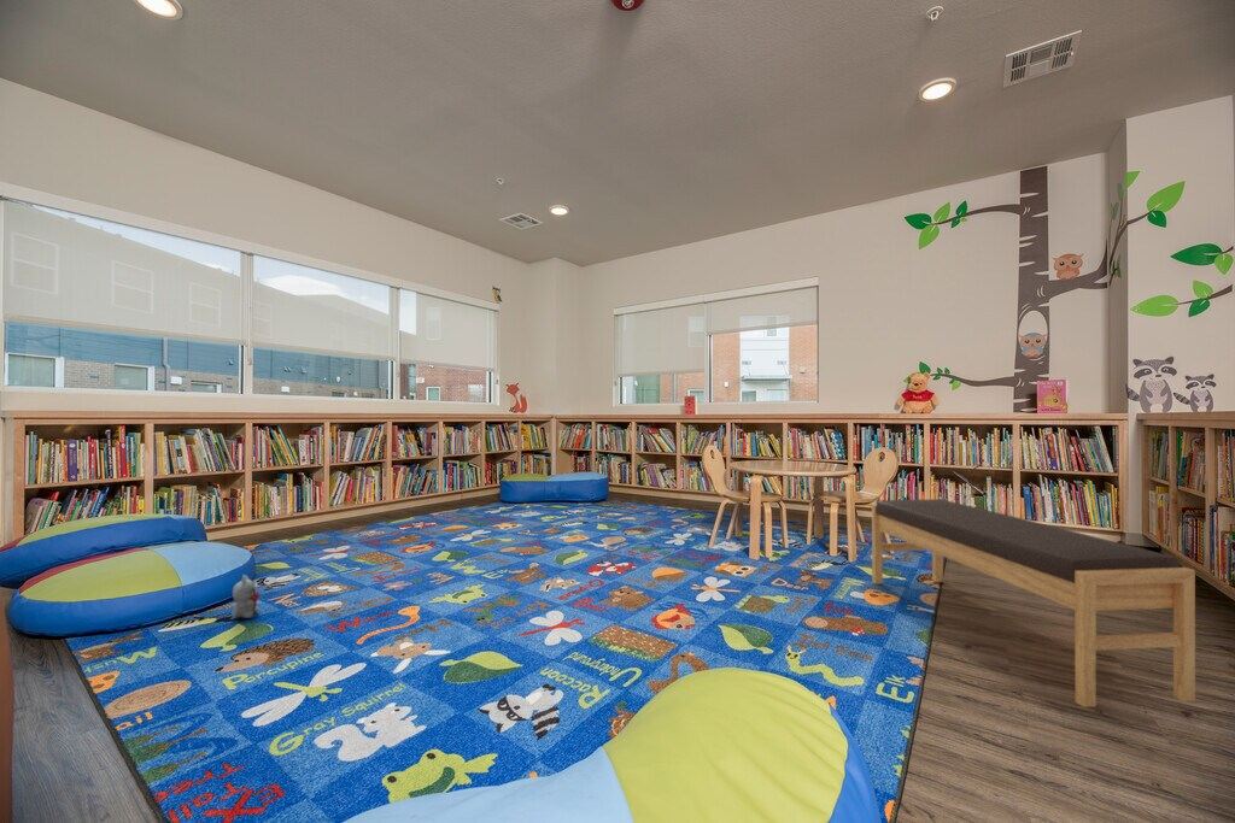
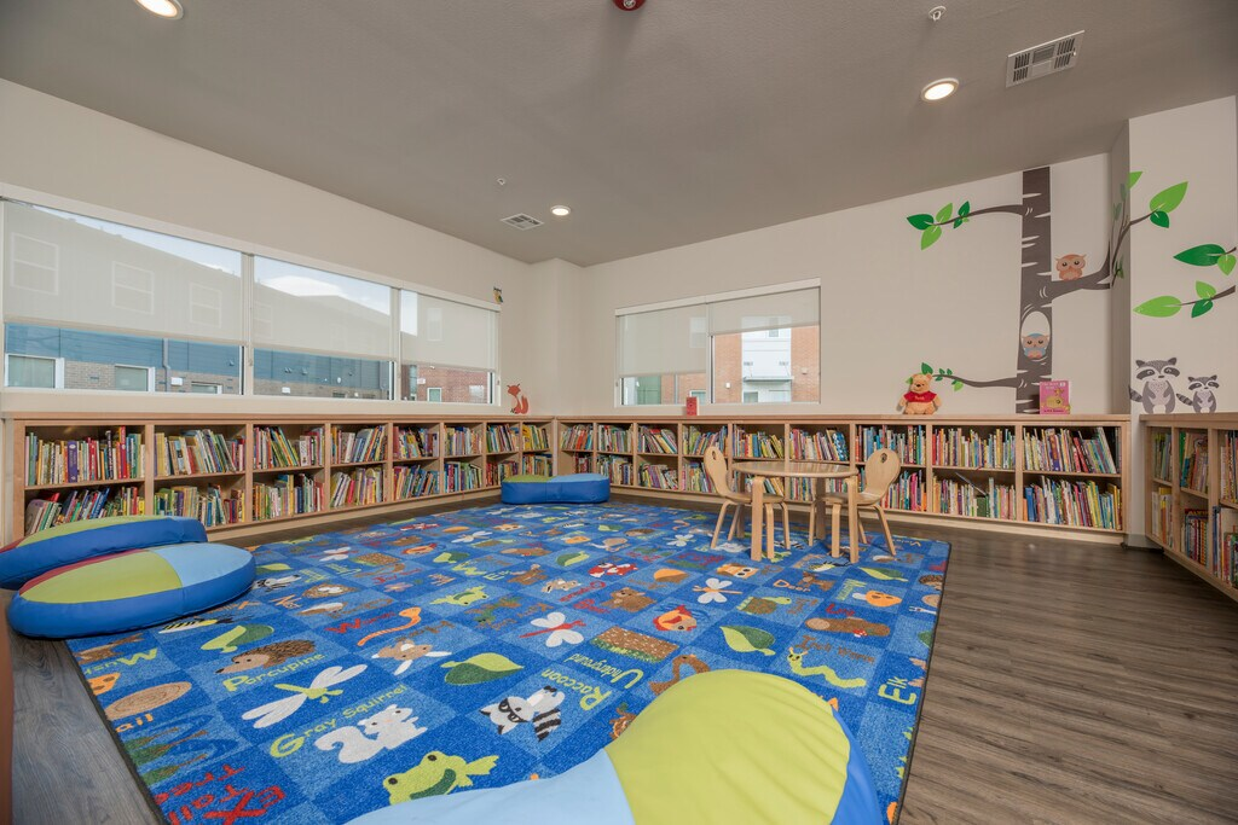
- bench [871,498,1196,709]
- plush toy [230,574,261,621]
